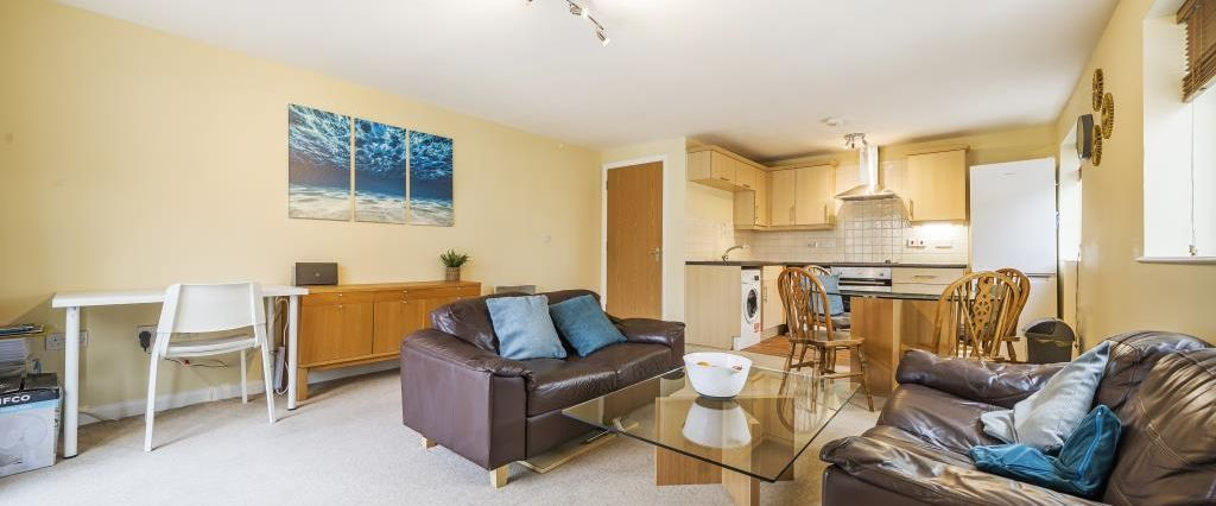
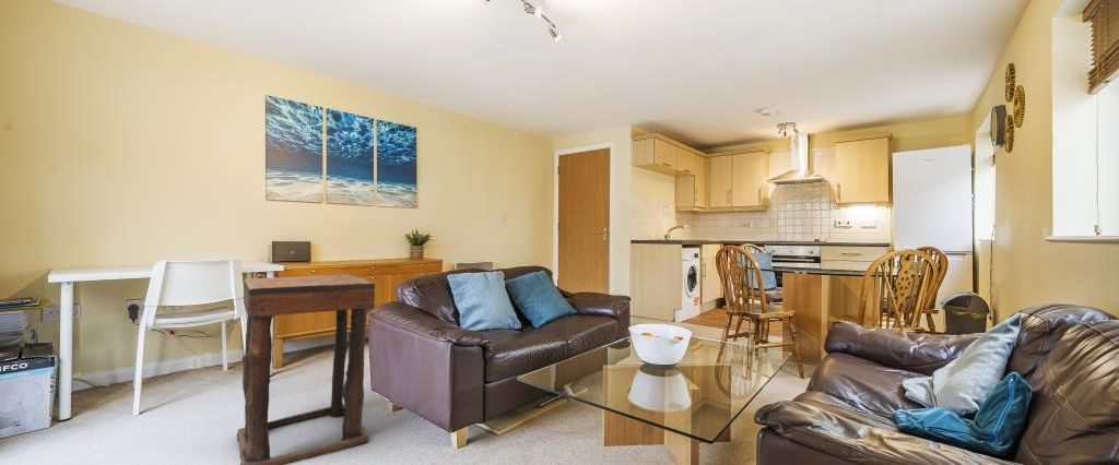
+ side table [236,273,376,465]
